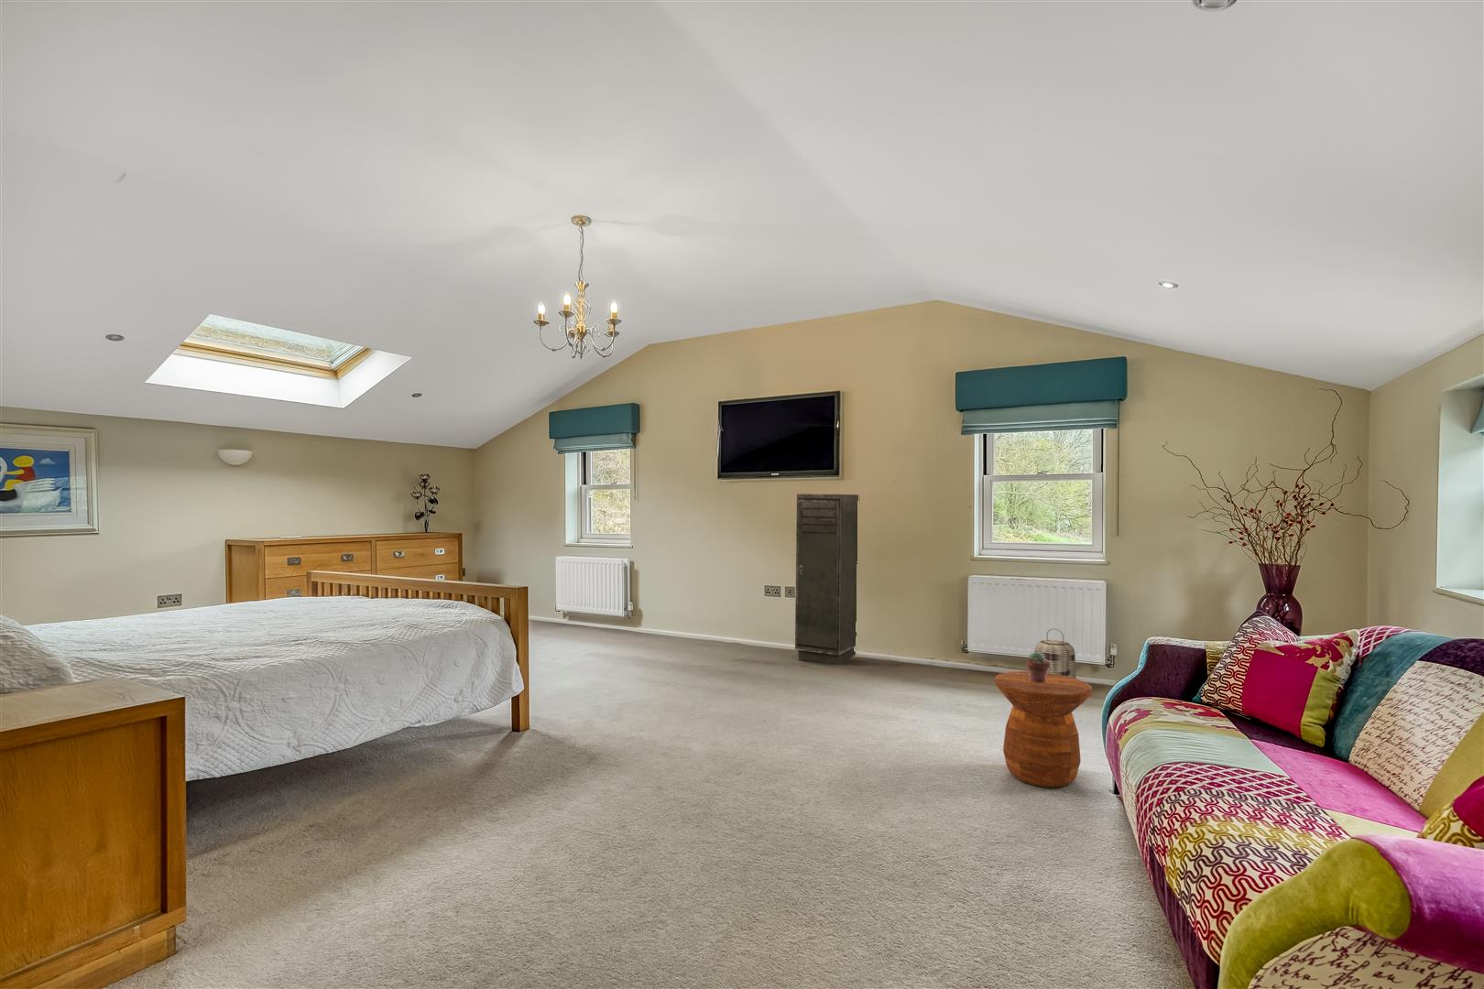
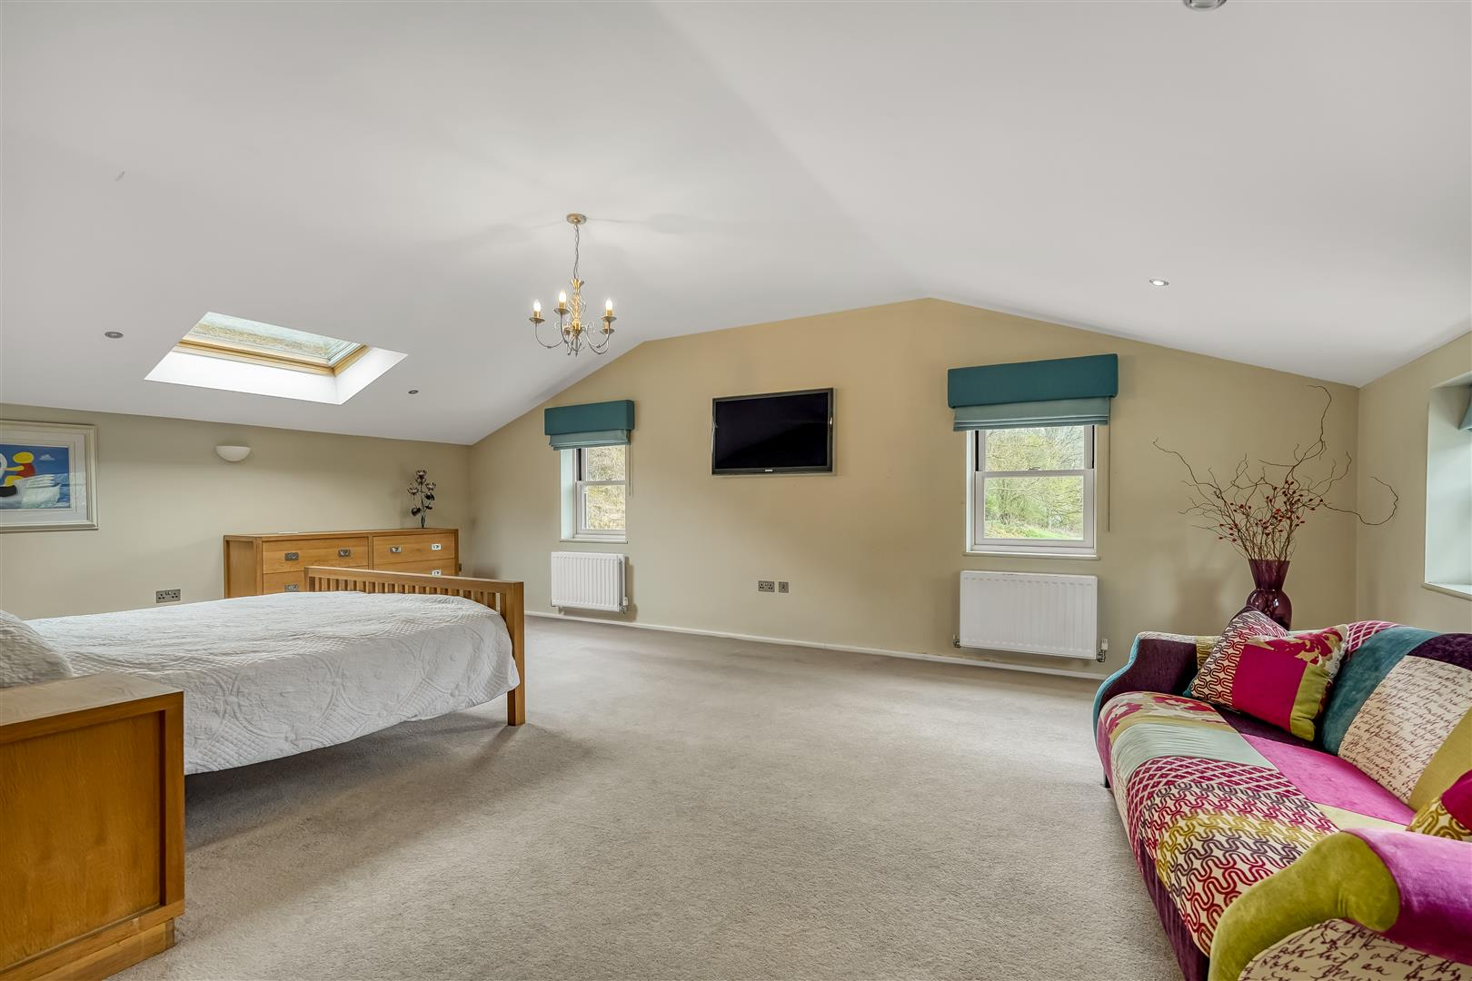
- side table [994,670,1093,788]
- storage cabinet [794,492,859,666]
- potted succulent [1026,652,1050,683]
- basket [1034,627,1077,679]
